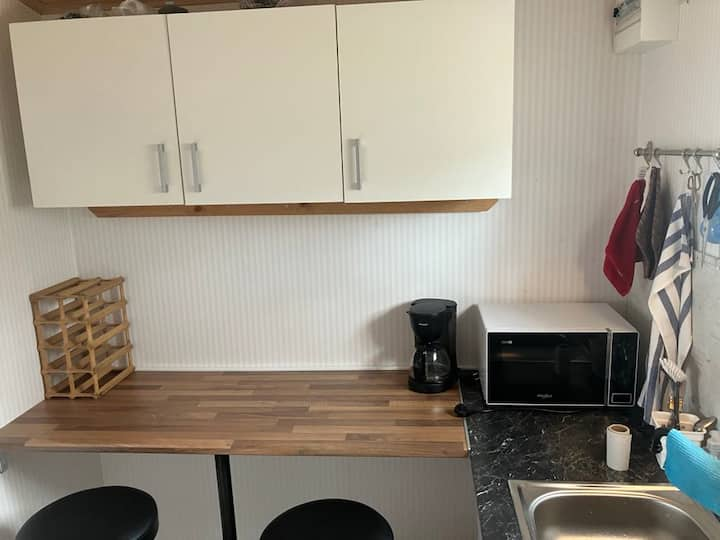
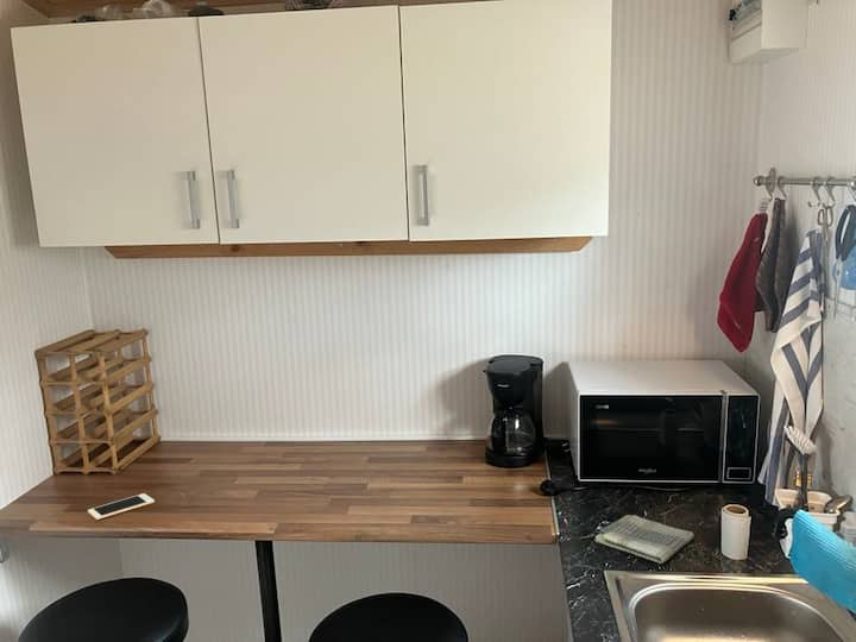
+ cell phone [87,492,156,521]
+ dish towel [594,514,696,565]
